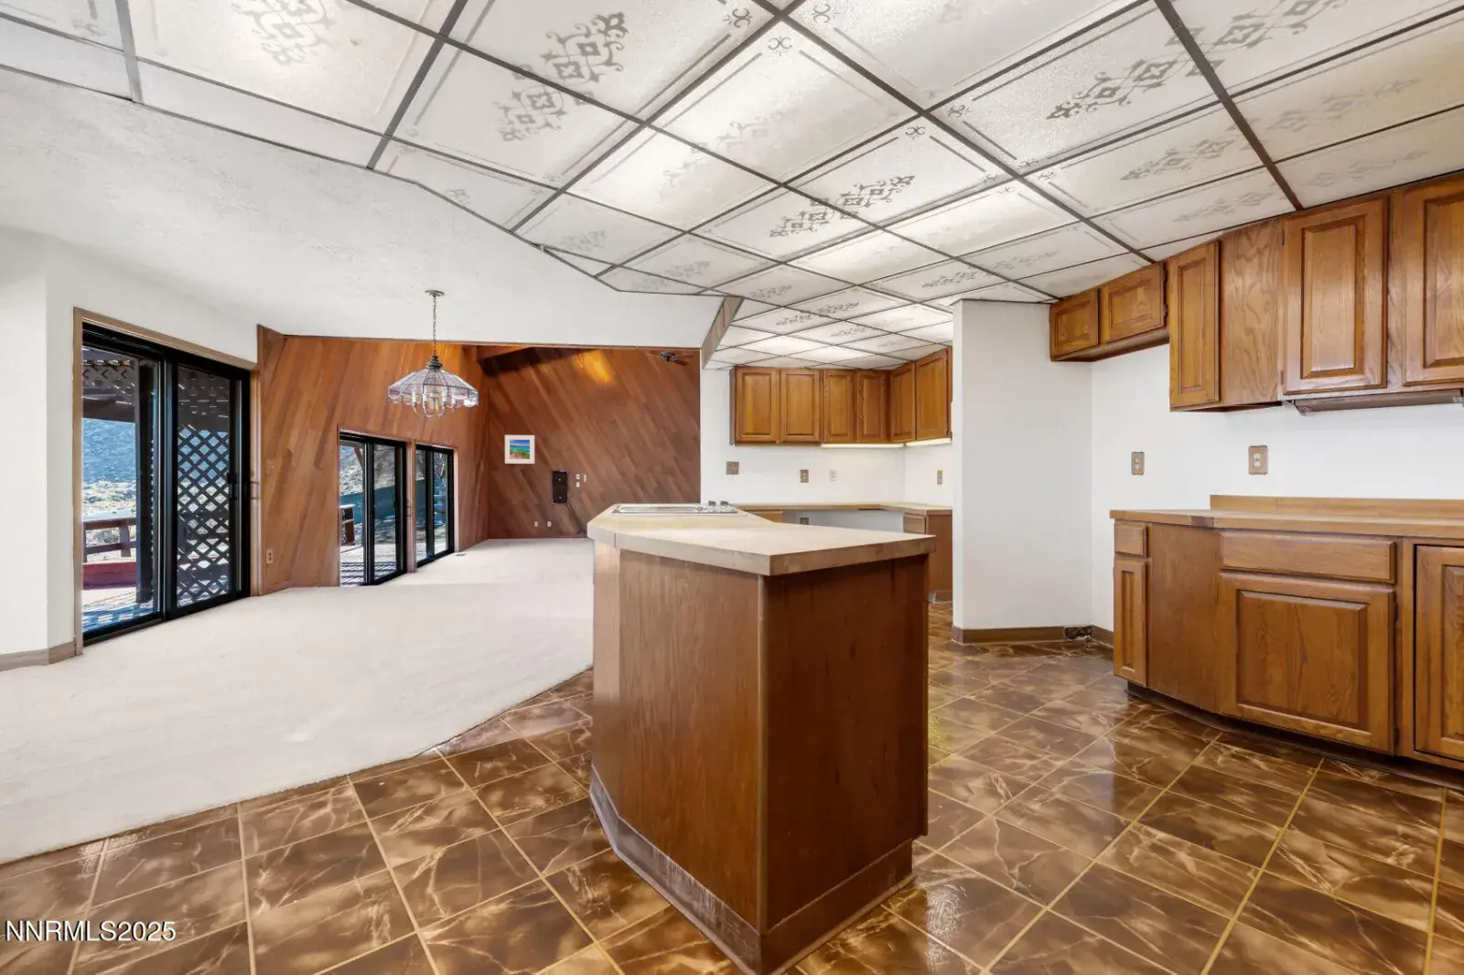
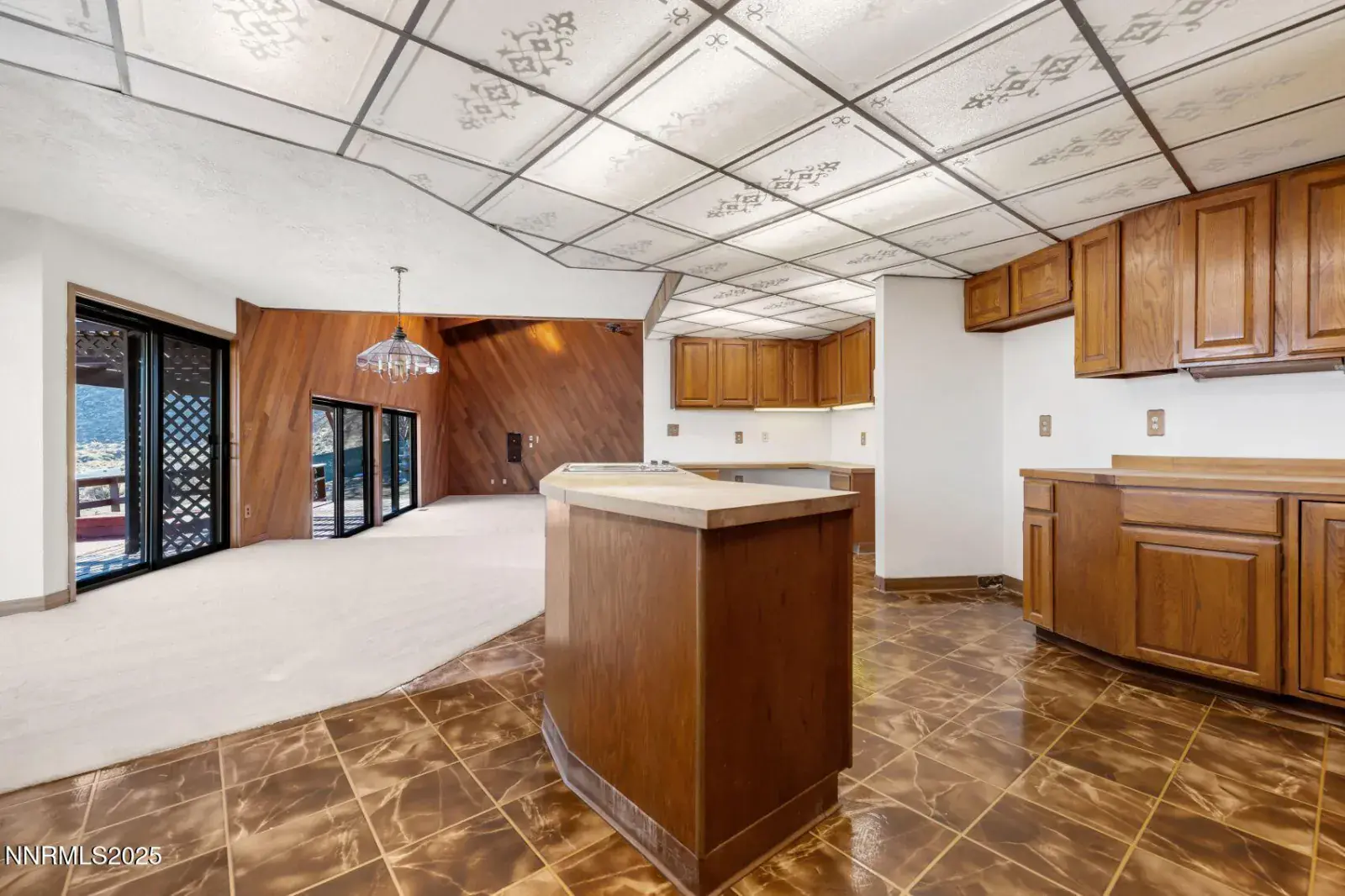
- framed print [504,434,536,465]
